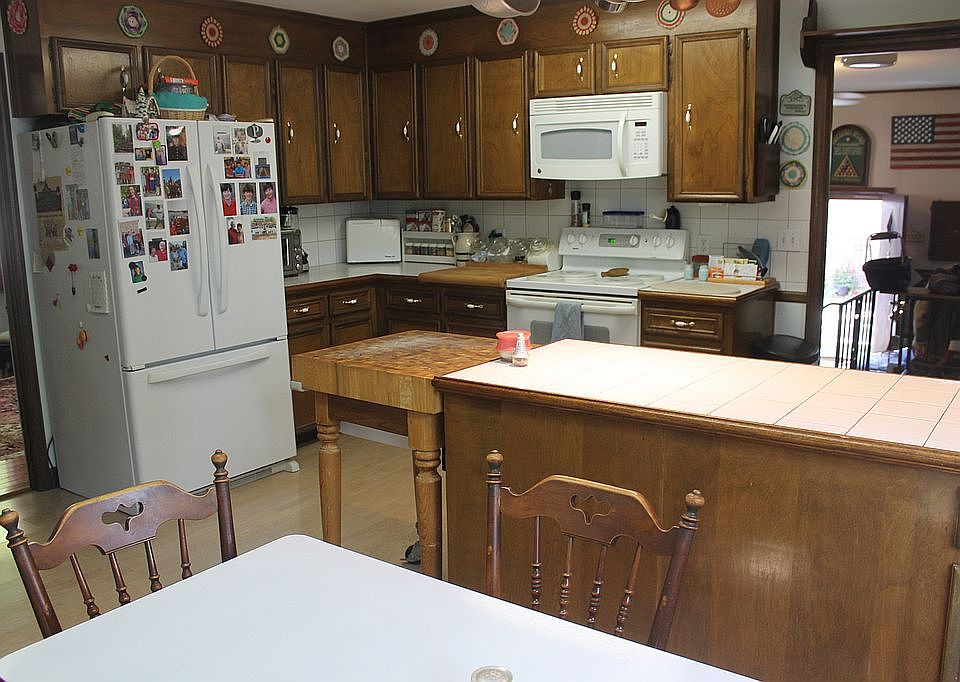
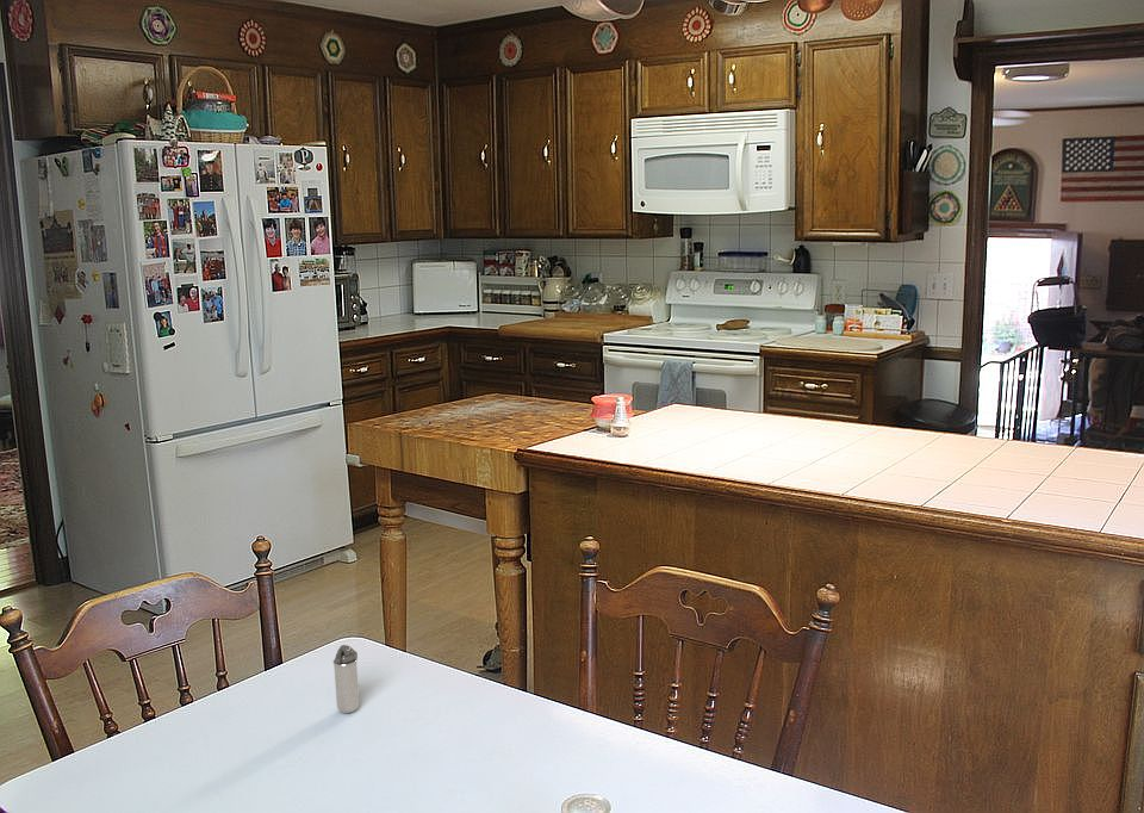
+ shaker [332,644,360,714]
